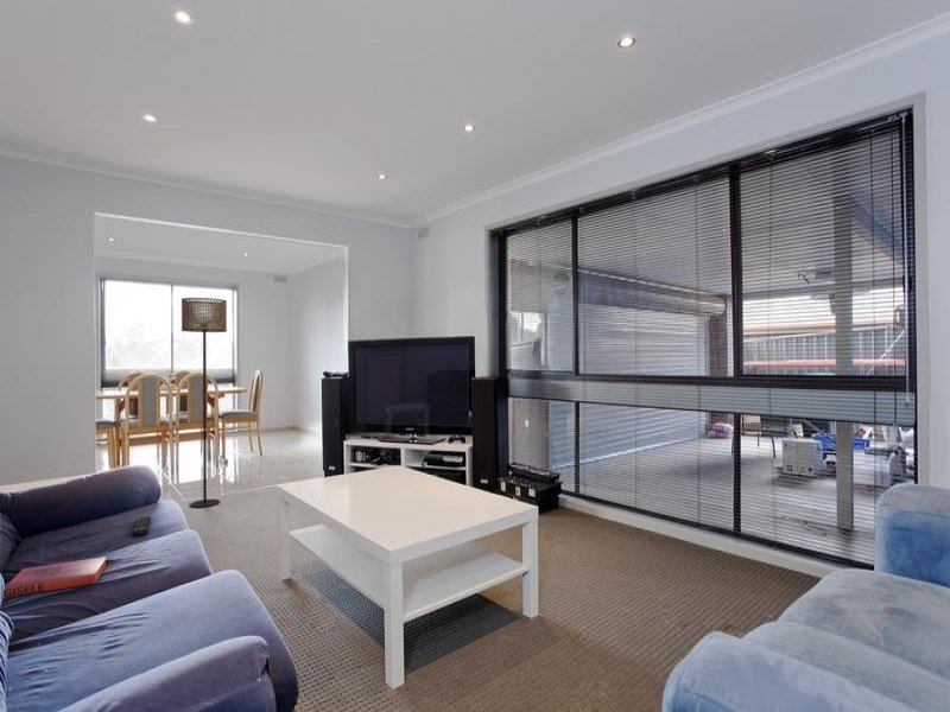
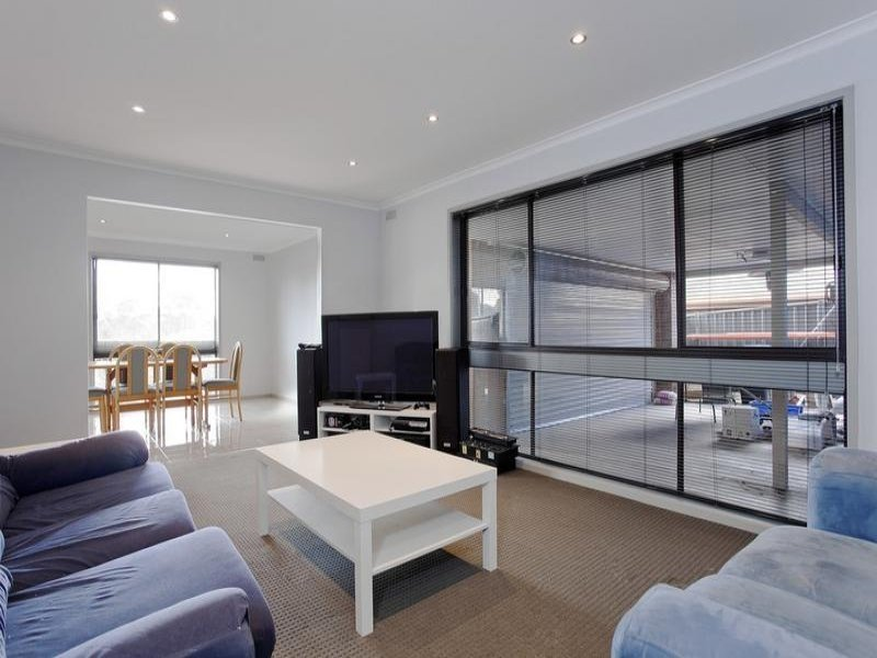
- floor lamp [180,297,228,509]
- hardback book [1,555,108,599]
- remote control [131,515,152,538]
